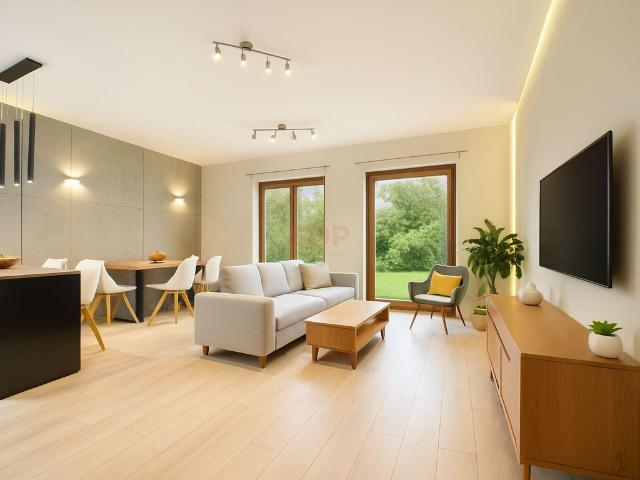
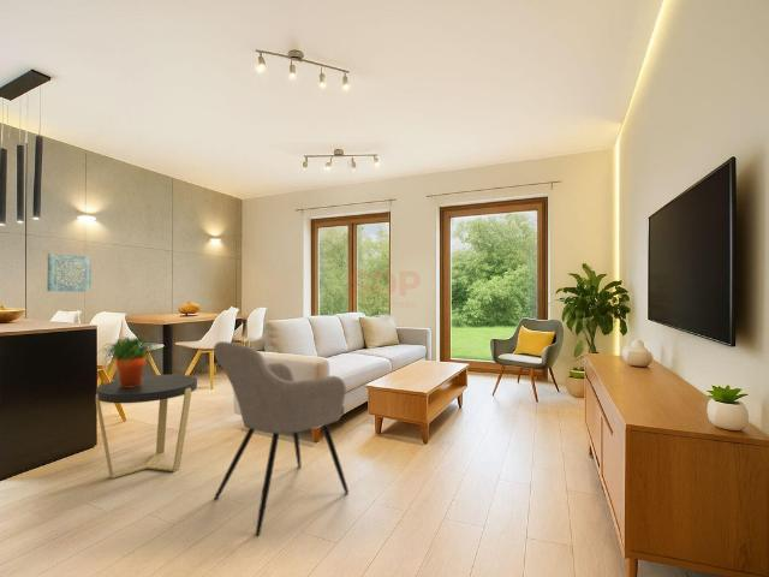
+ potted plant [96,335,163,387]
+ side table [95,374,198,480]
+ wall art [47,252,93,292]
+ armchair [213,340,350,536]
